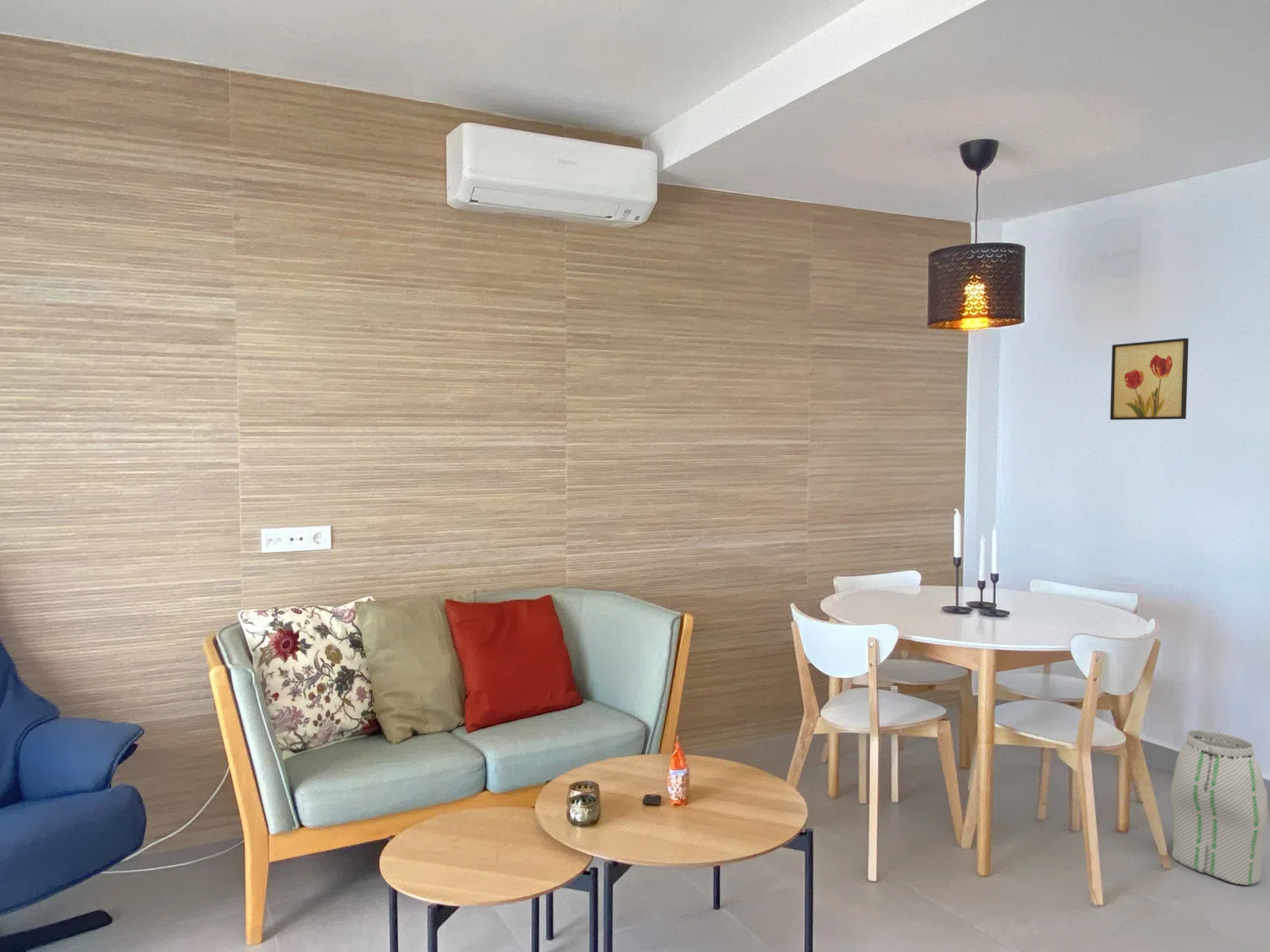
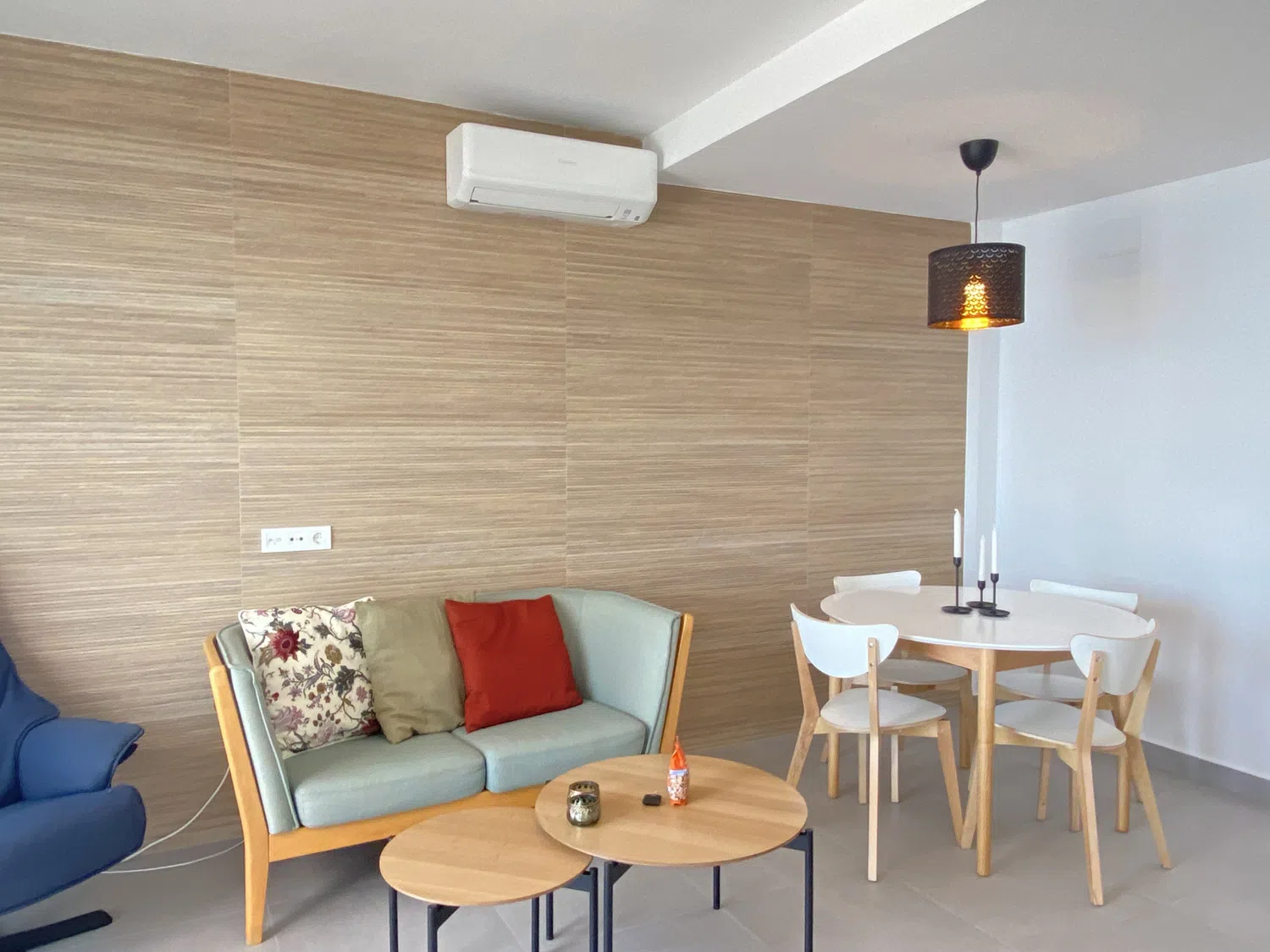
- wall art [1109,338,1190,421]
- skirt [1169,729,1268,886]
